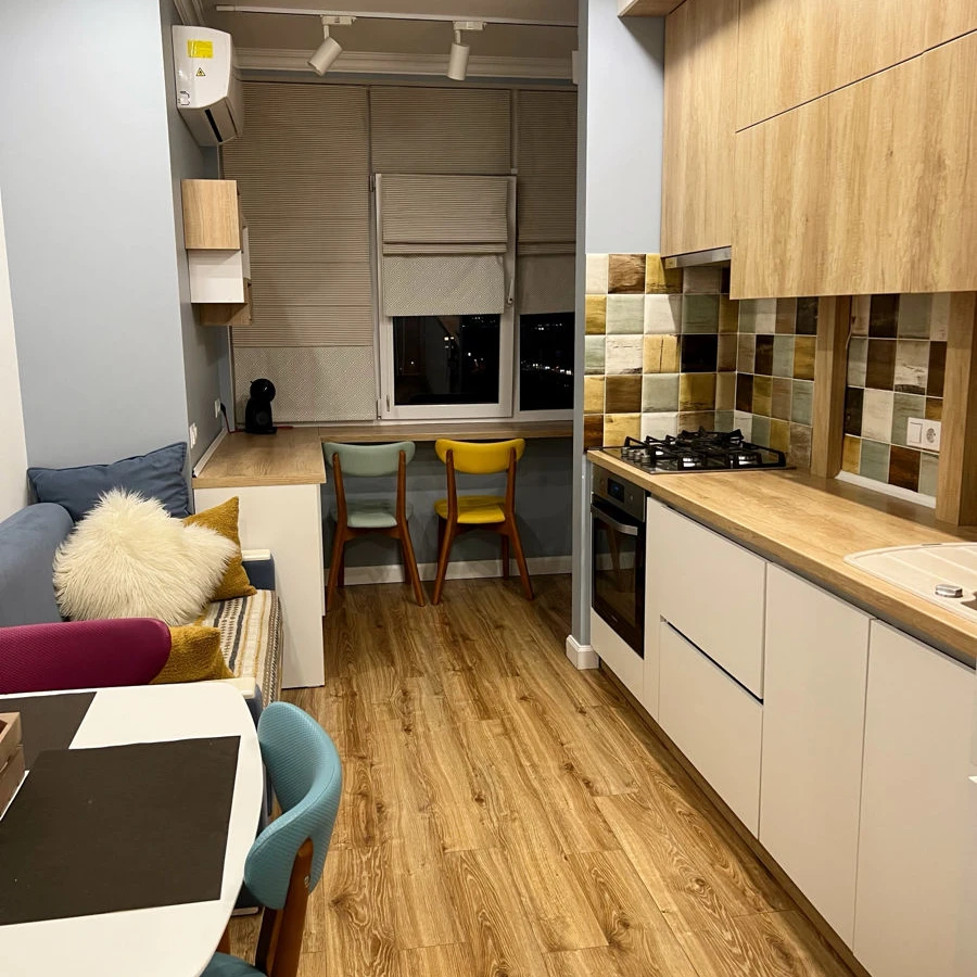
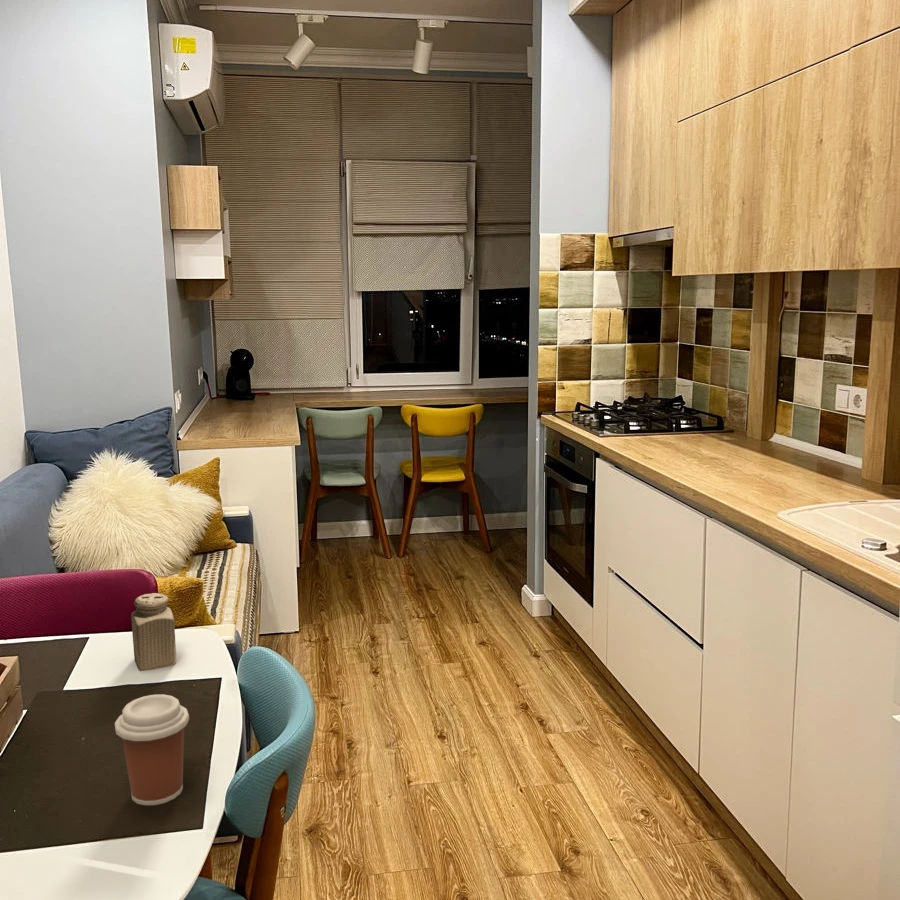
+ coffee cup [114,693,190,806]
+ salt shaker [130,592,177,672]
